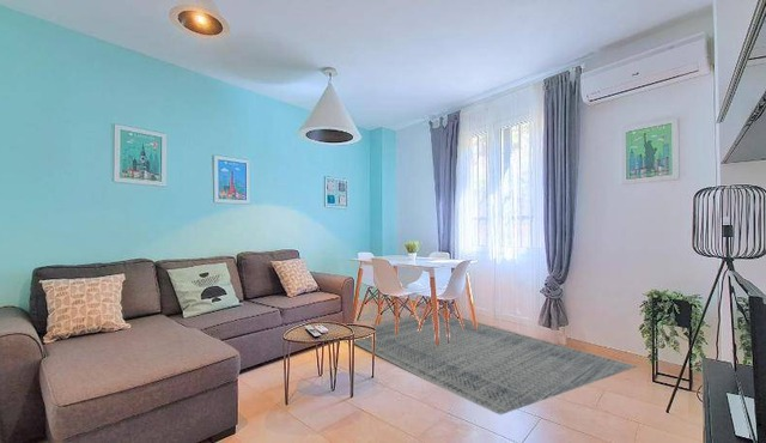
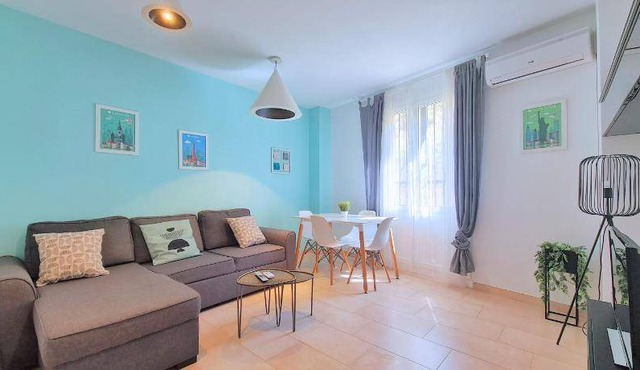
- rug [353,311,638,415]
